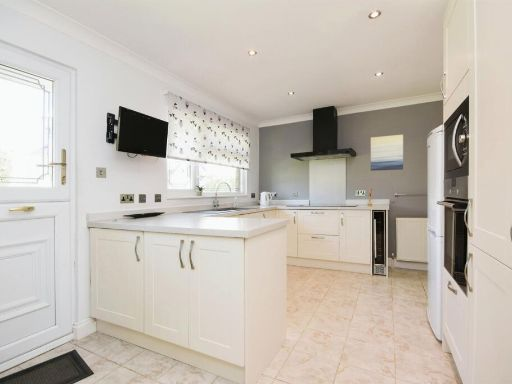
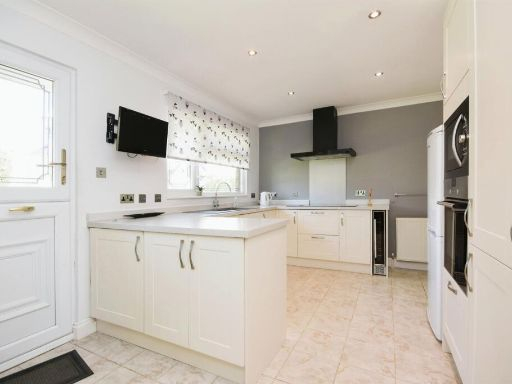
- wall art [370,134,404,172]
